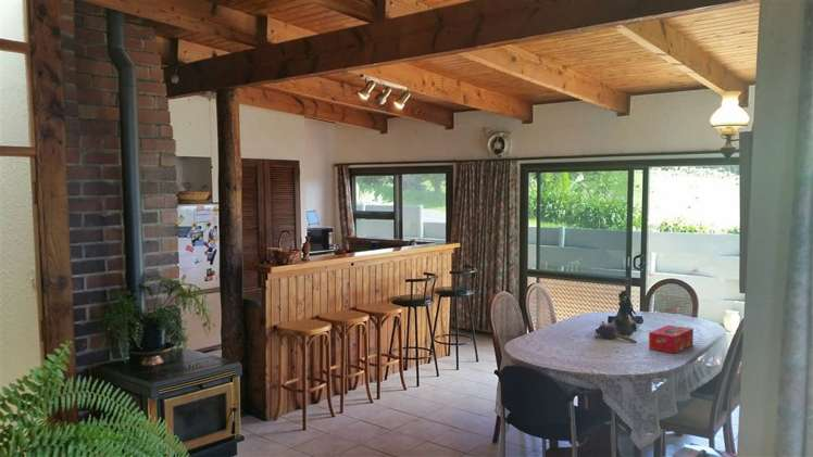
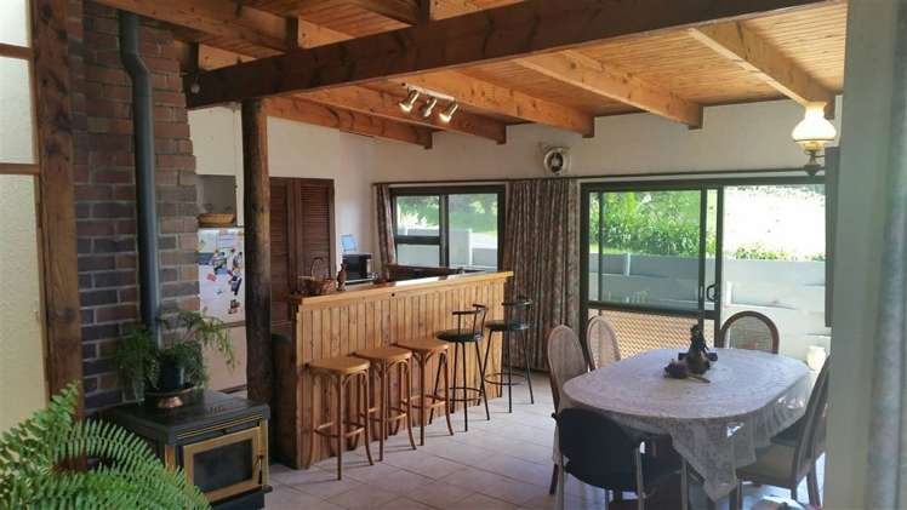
- tissue box [648,323,695,354]
